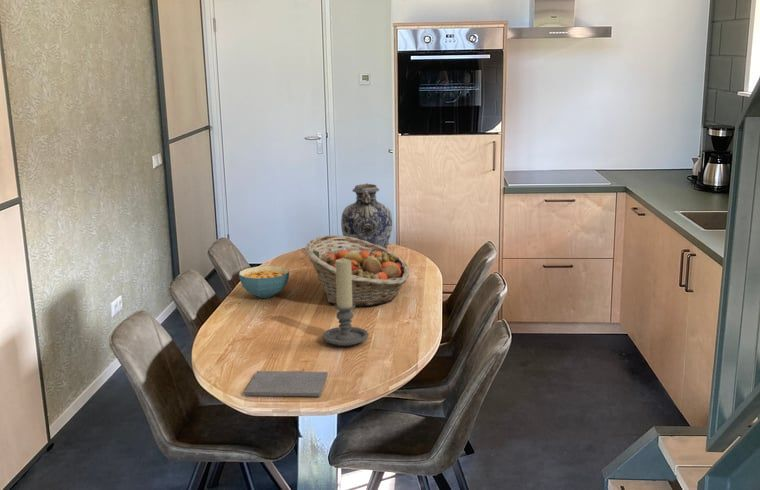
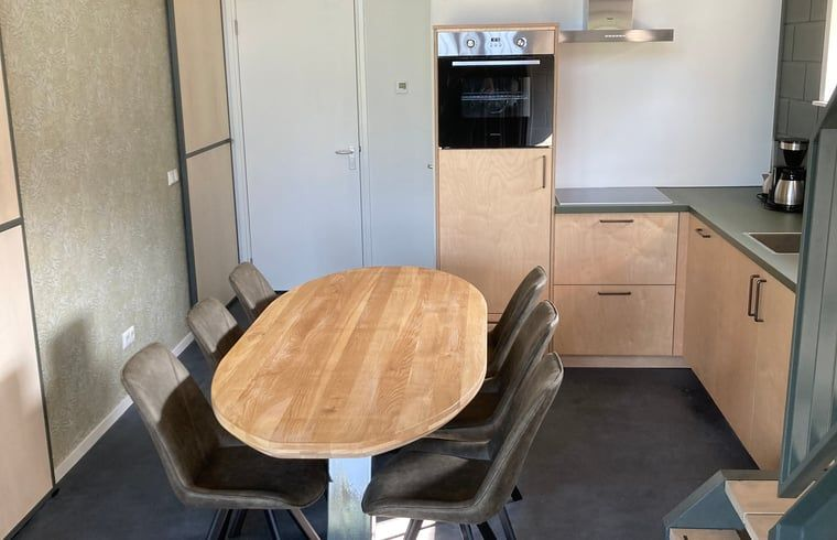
- vase [340,182,393,250]
- notepad [243,370,329,398]
- cereal bowl [238,265,290,299]
- fruit basket [304,234,410,307]
- candle holder [321,258,369,347]
